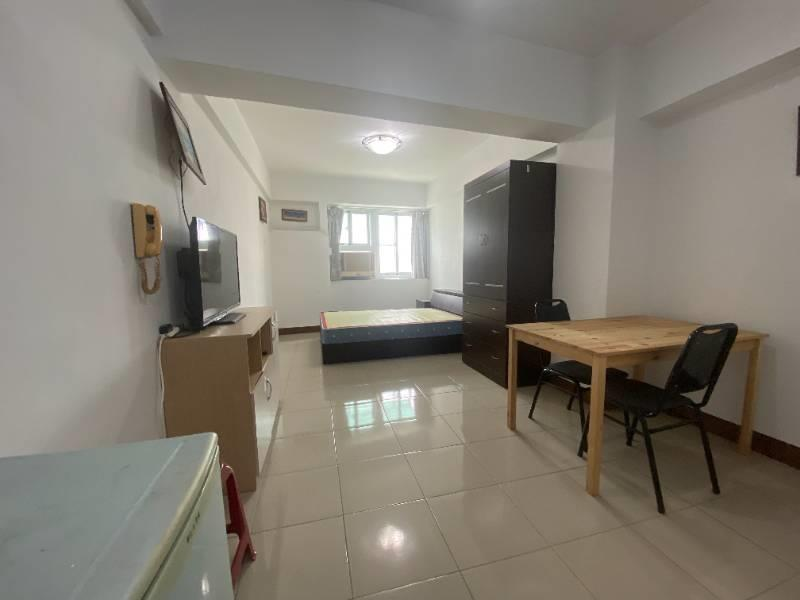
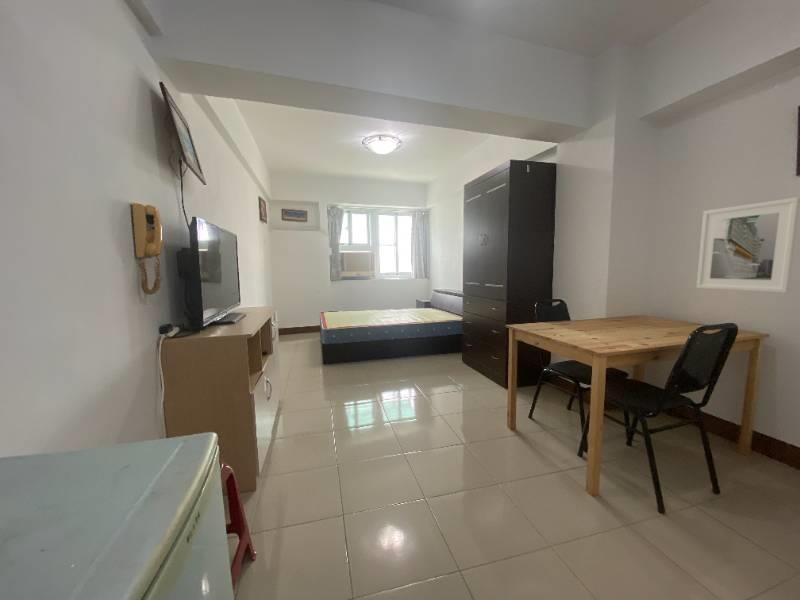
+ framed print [695,196,800,294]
